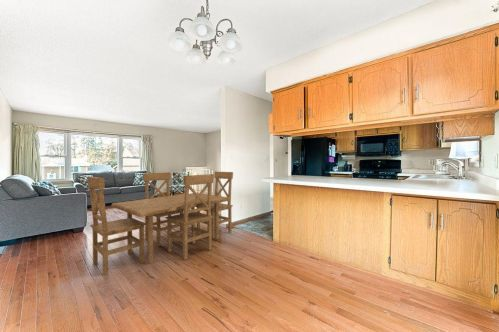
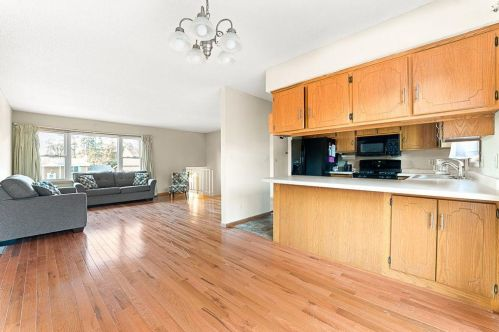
- dining set [86,171,234,276]
